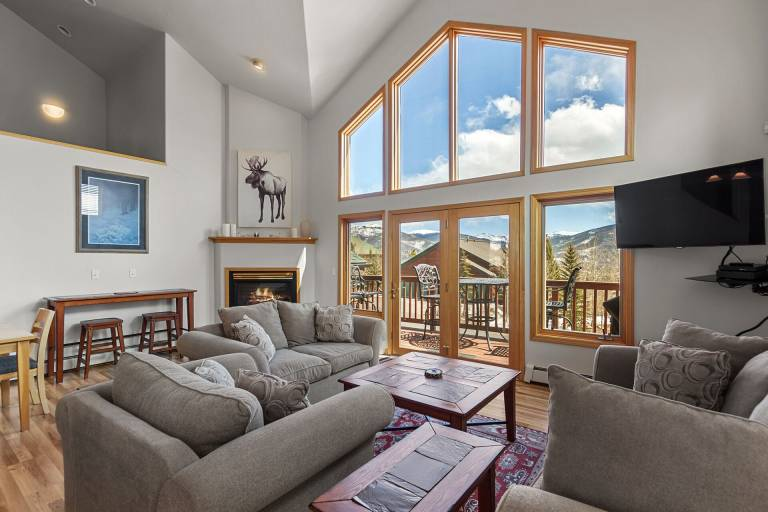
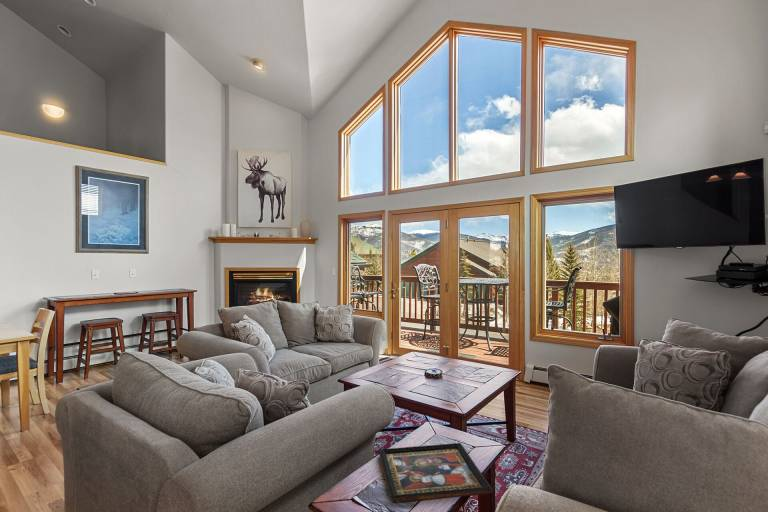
+ decorative tray [378,442,493,504]
